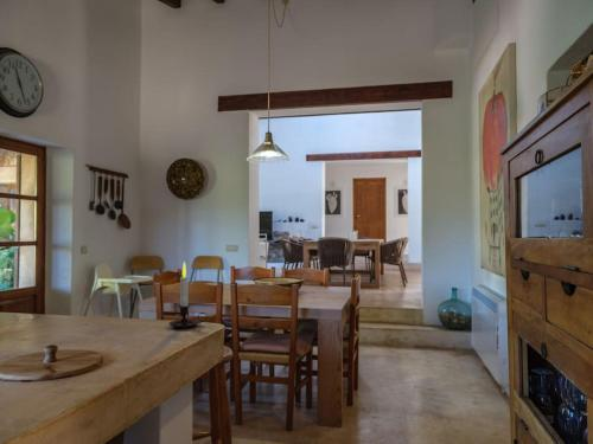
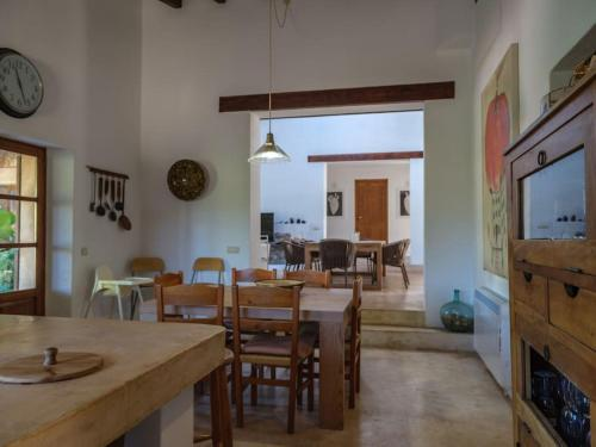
- candle [167,260,209,329]
